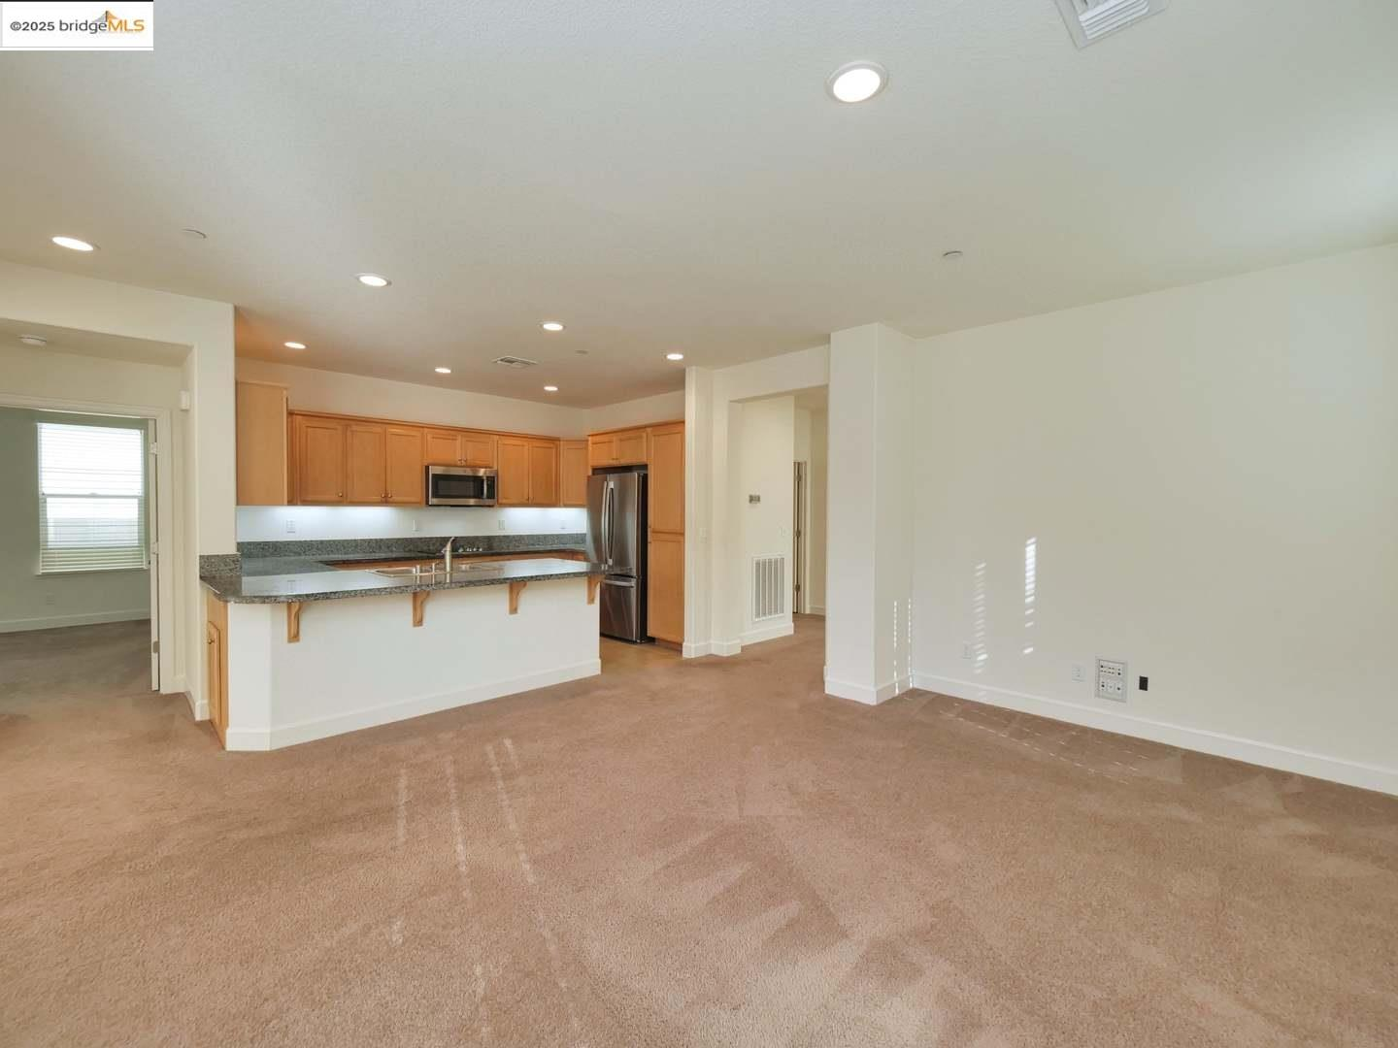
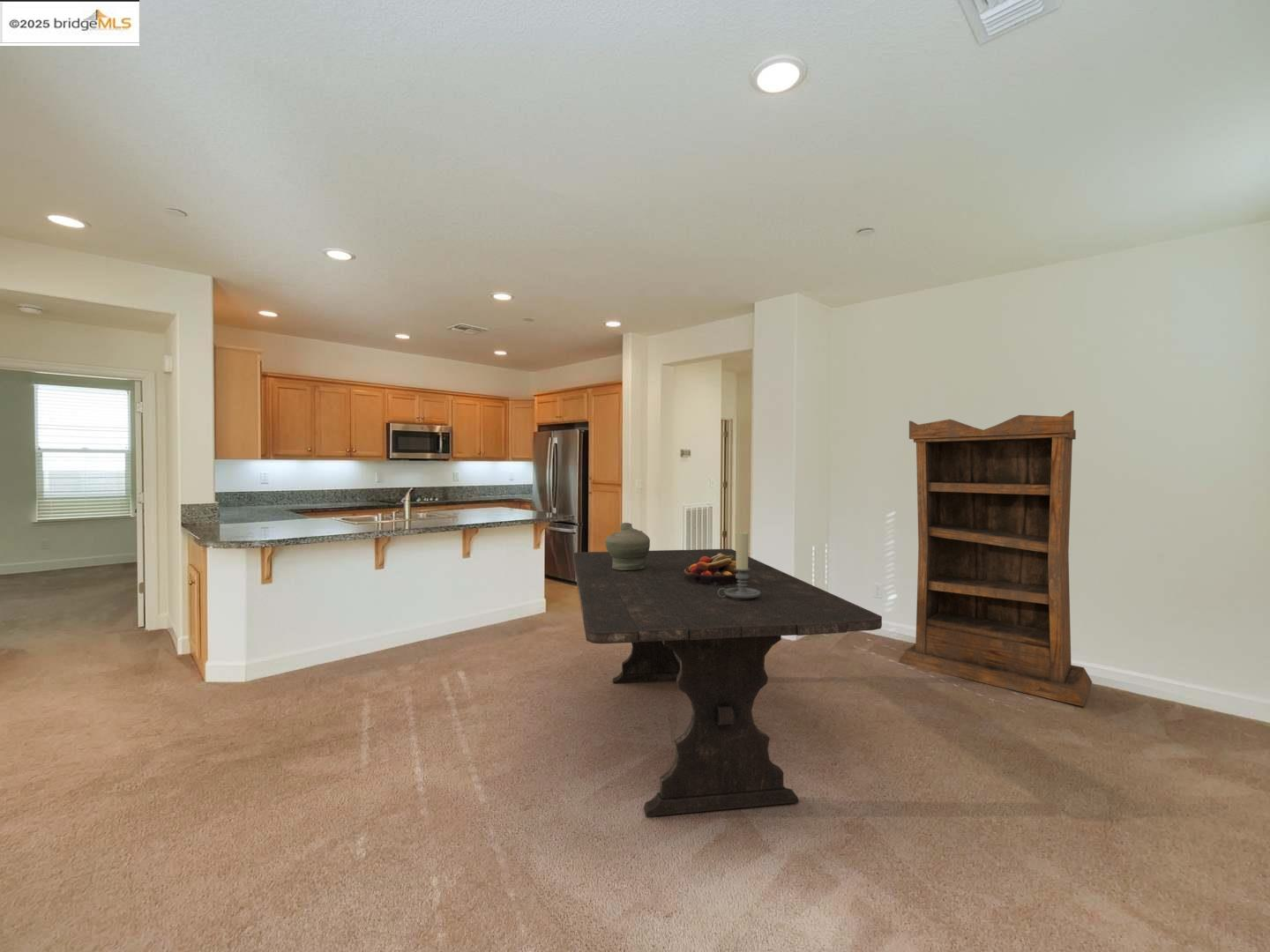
+ bookshelf [898,410,1093,707]
+ jar [605,522,651,570]
+ candle holder [718,531,760,600]
+ dining table [572,548,883,817]
+ fruit bowl [684,554,738,585]
